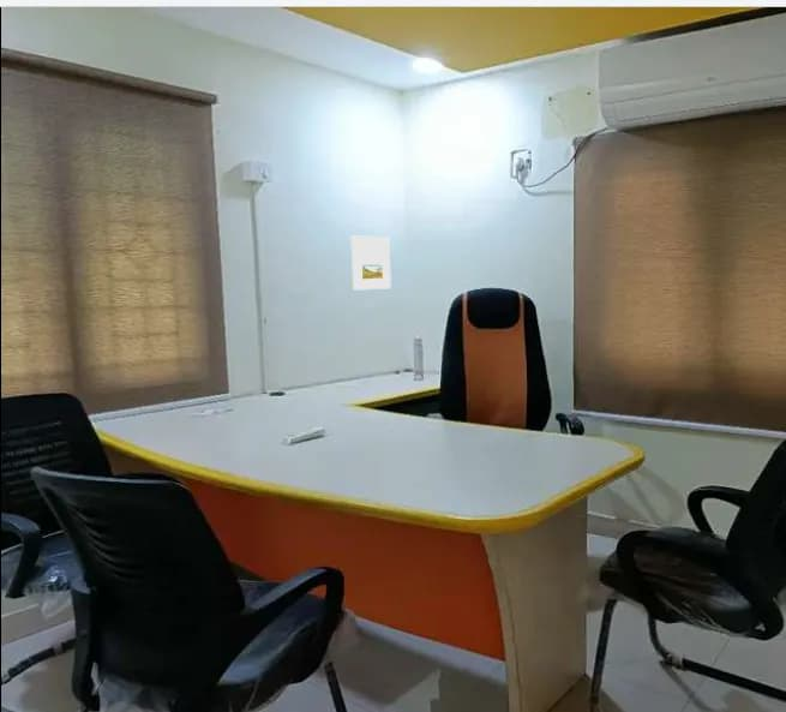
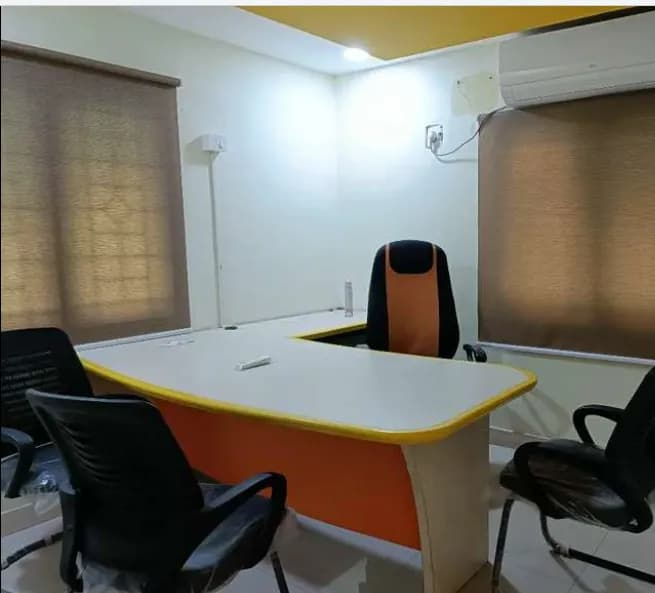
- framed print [350,235,392,292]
